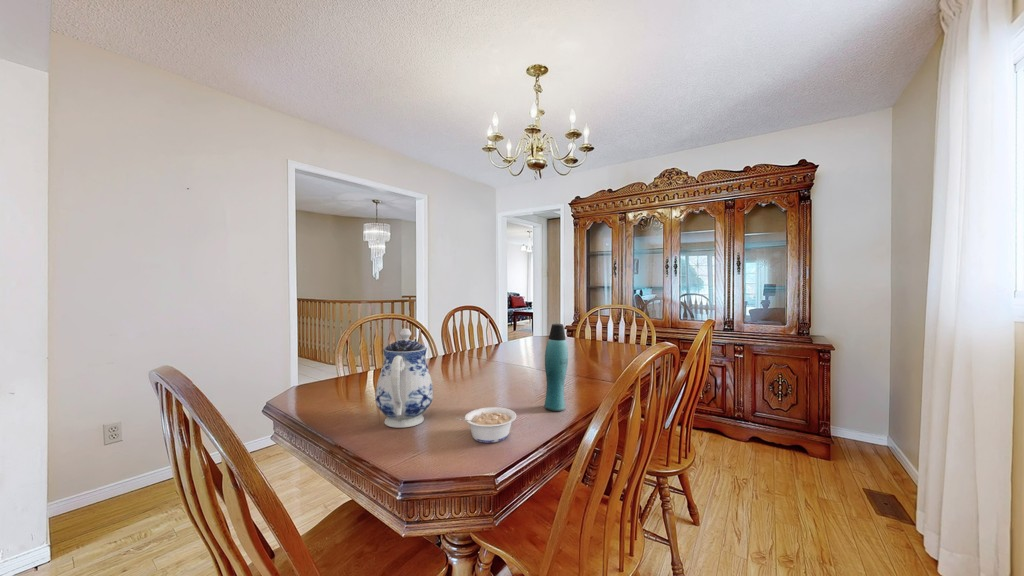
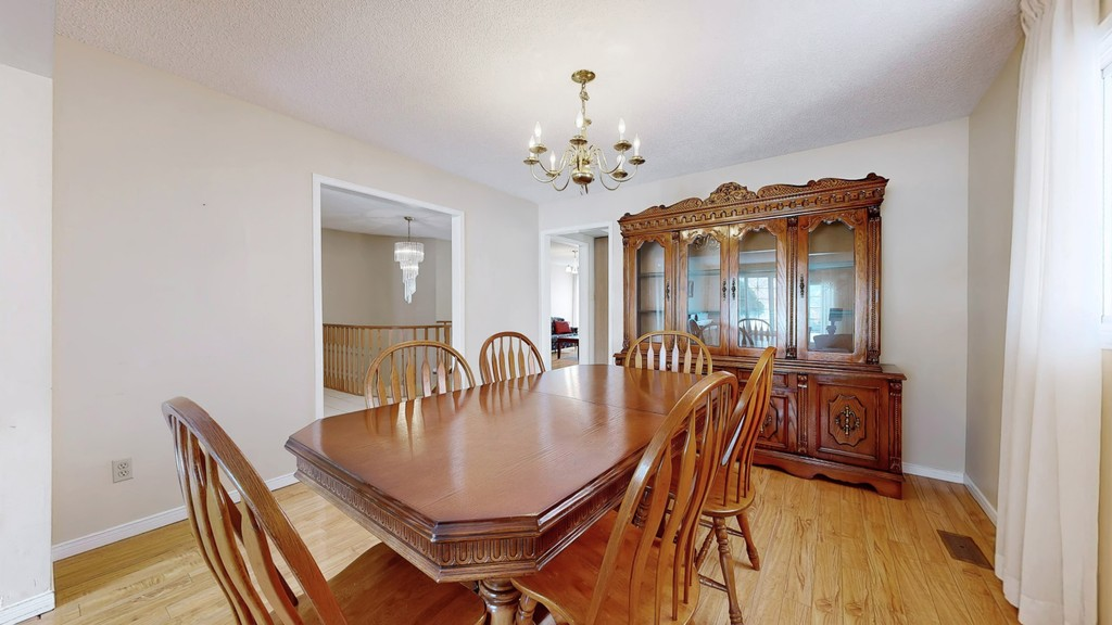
- legume [455,406,517,444]
- teapot [374,328,434,429]
- bottle [543,323,569,412]
